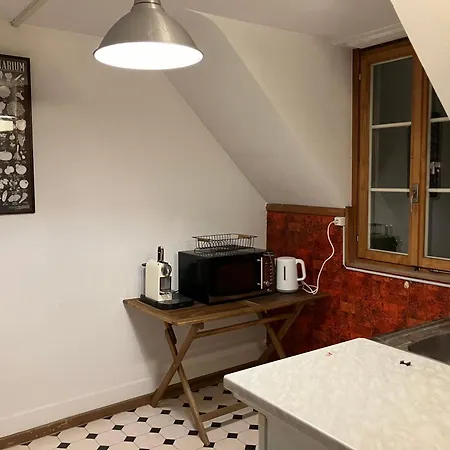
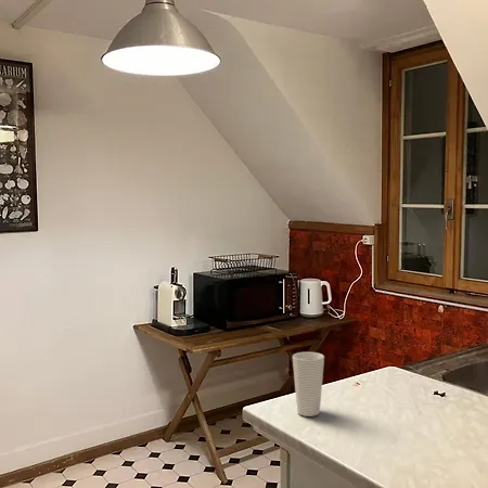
+ cup [292,351,325,418]
